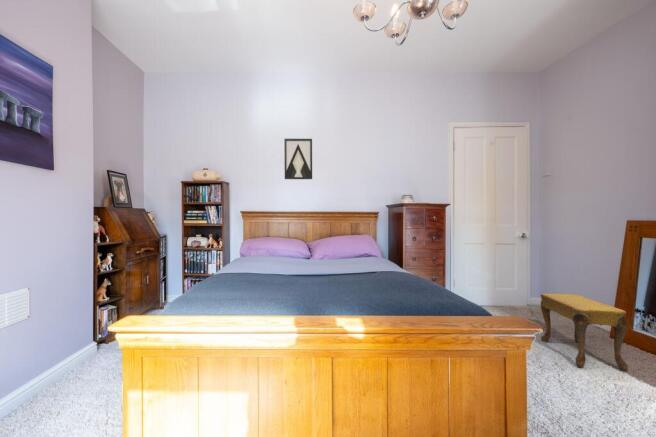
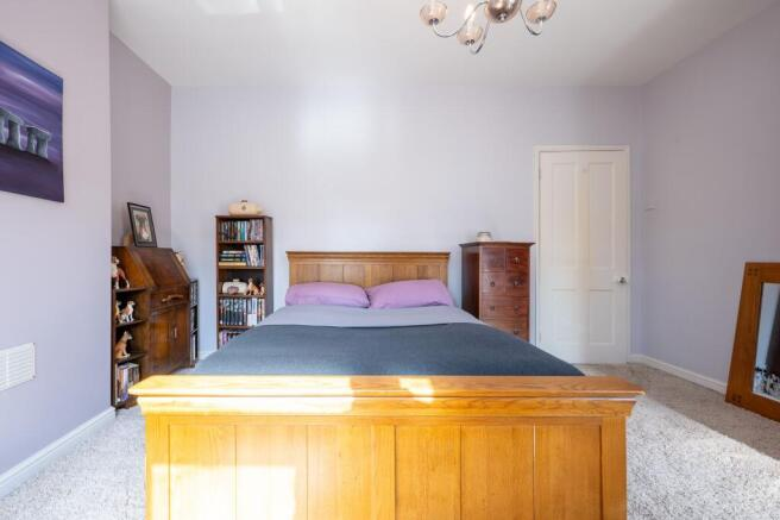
- footstool [540,293,629,372]
- wall art [283,138,313,180]
